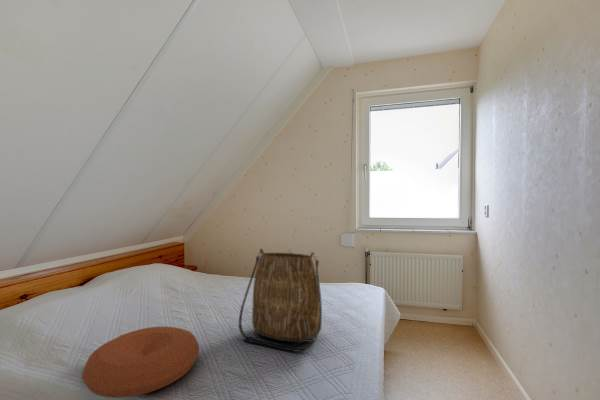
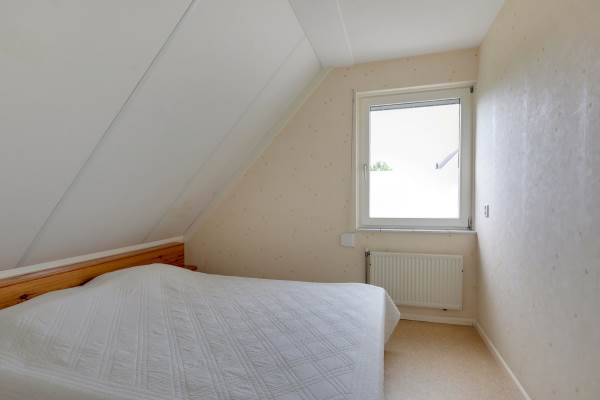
- tote bag [238,248,323,353]
- cushion [81,325,200,399]
